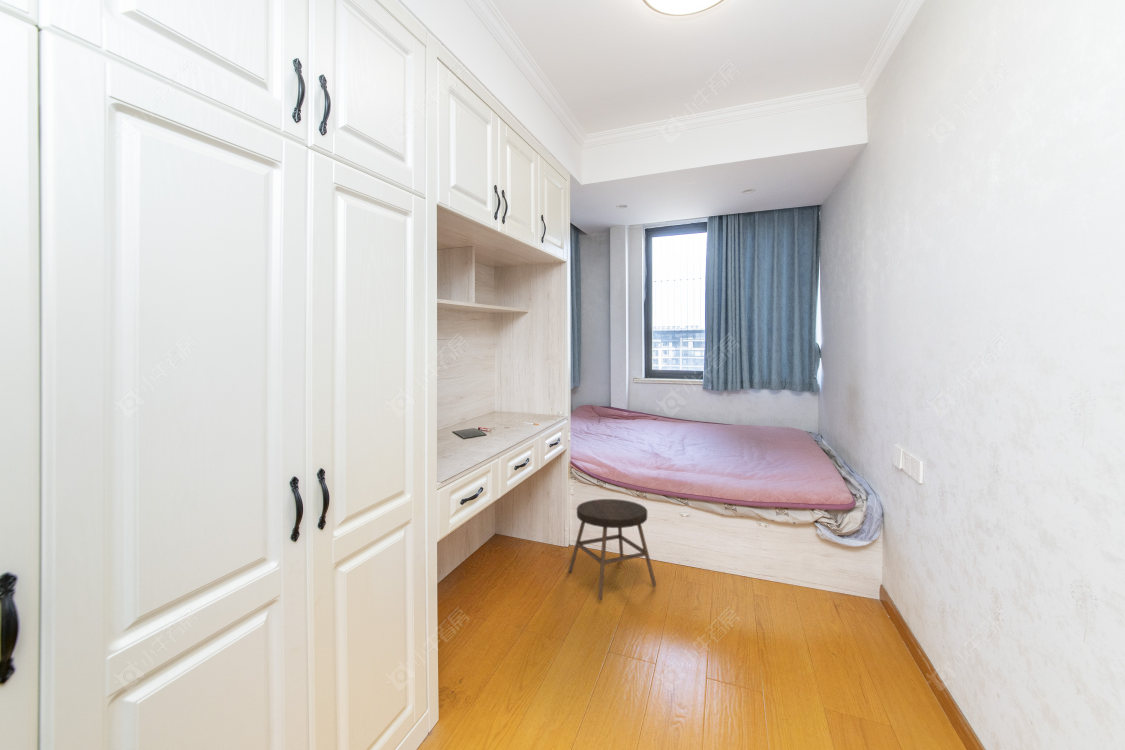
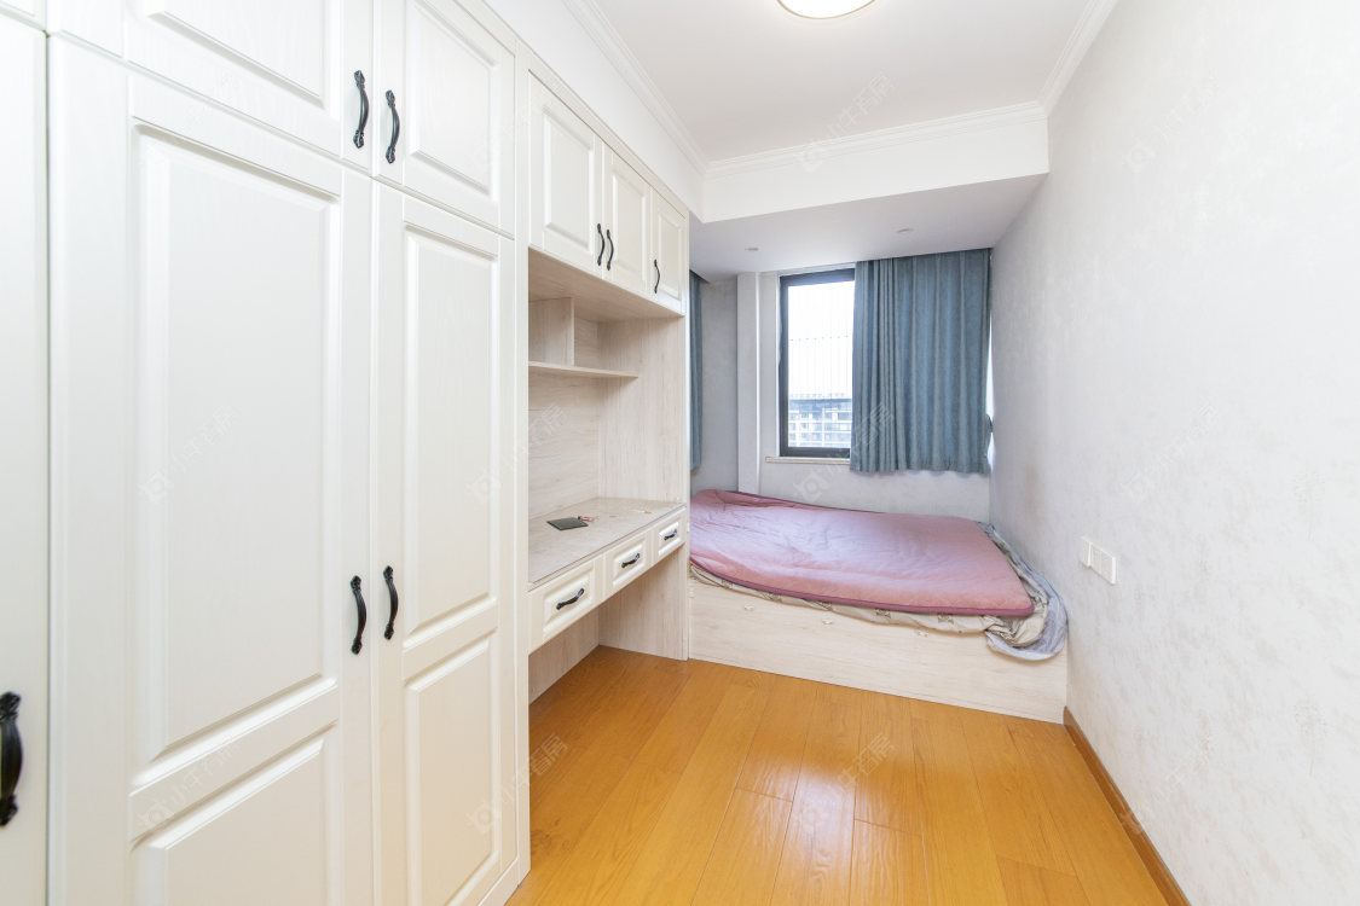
- stool [567,498,657,601]
